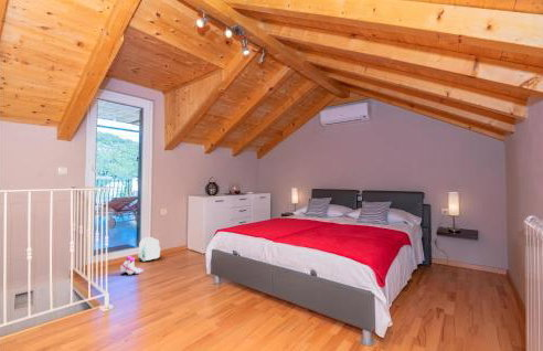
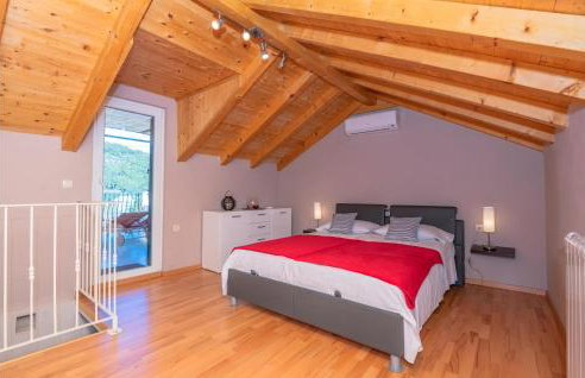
- backpack [137,236,161,263]
- boots [119,255,145,276]
